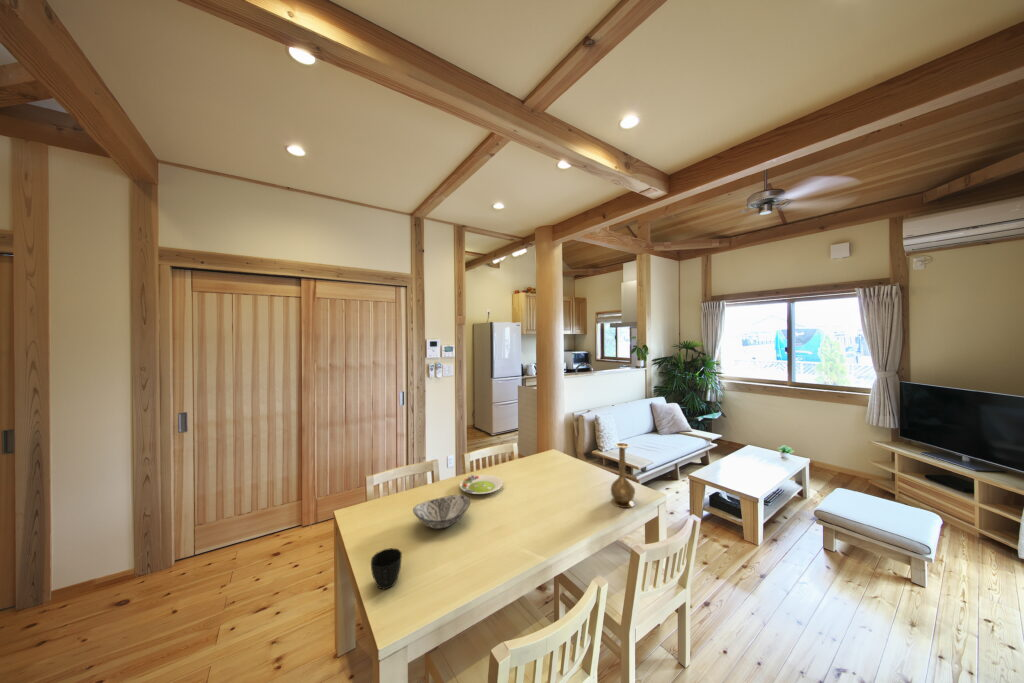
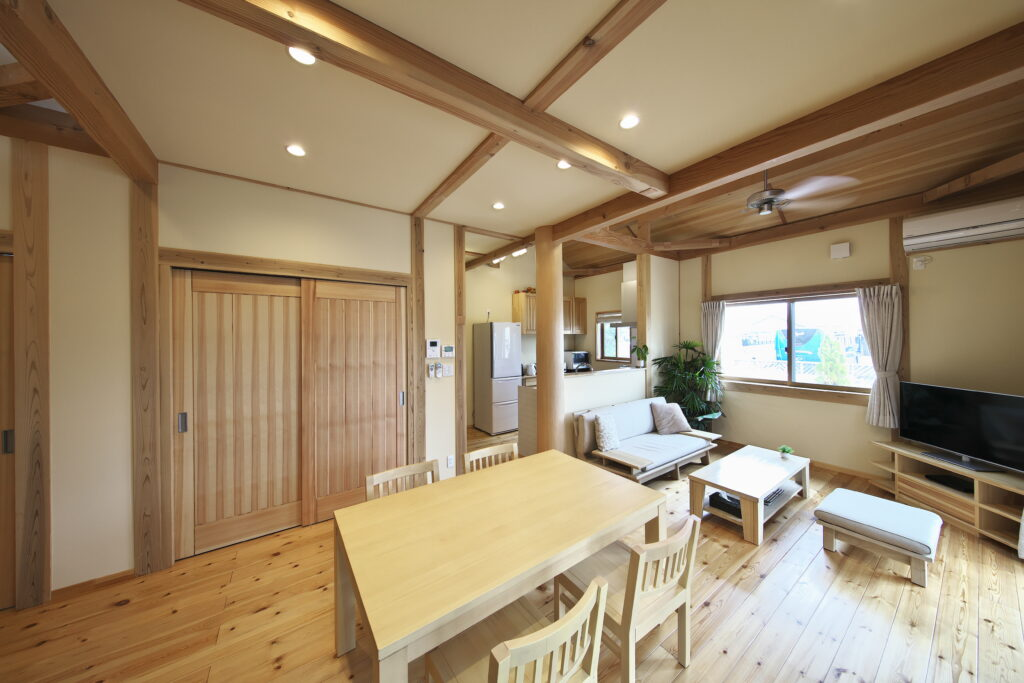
- cup [370,547,403,590]
- salad plate [459,474,504,495]
- vase [609,441,636,509]
- decorative bowl [412,494,471,530]
